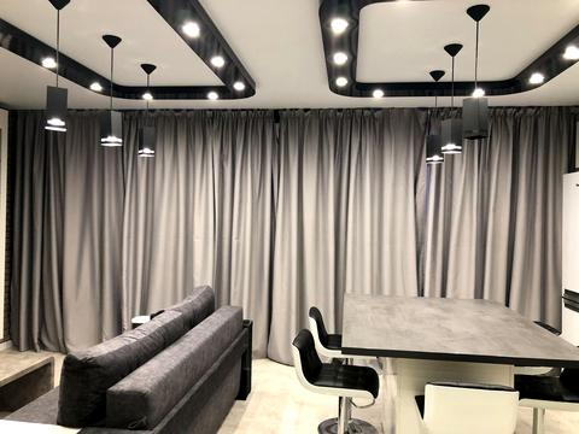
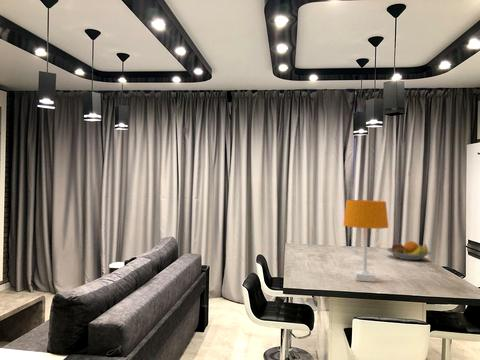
+ fruit bowl [386,240,432,261]
+ desk lamp [342,199,389,283]
